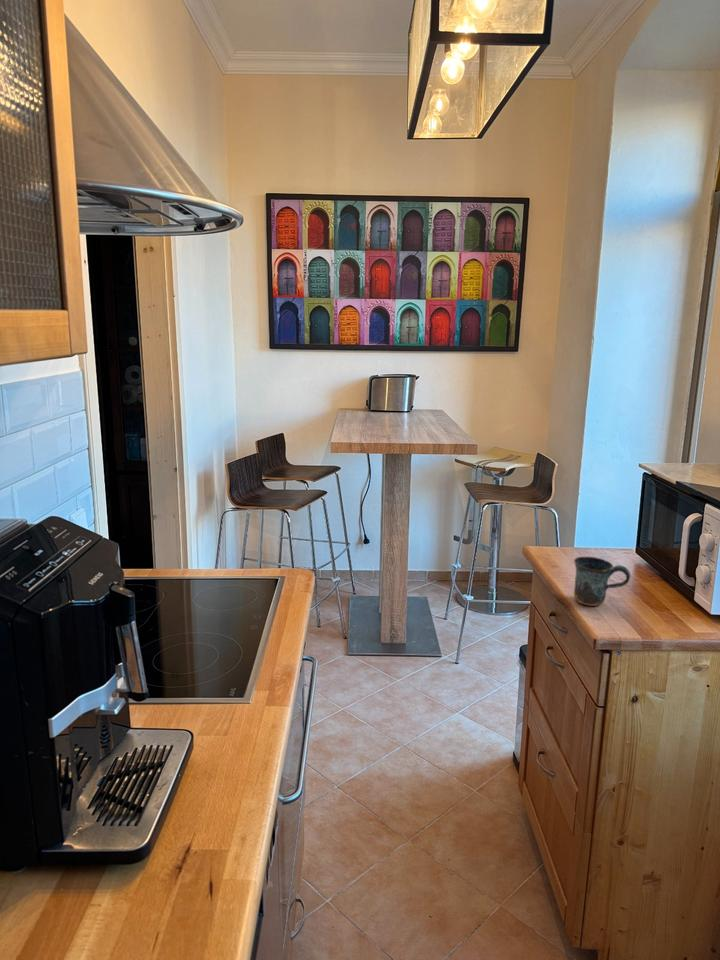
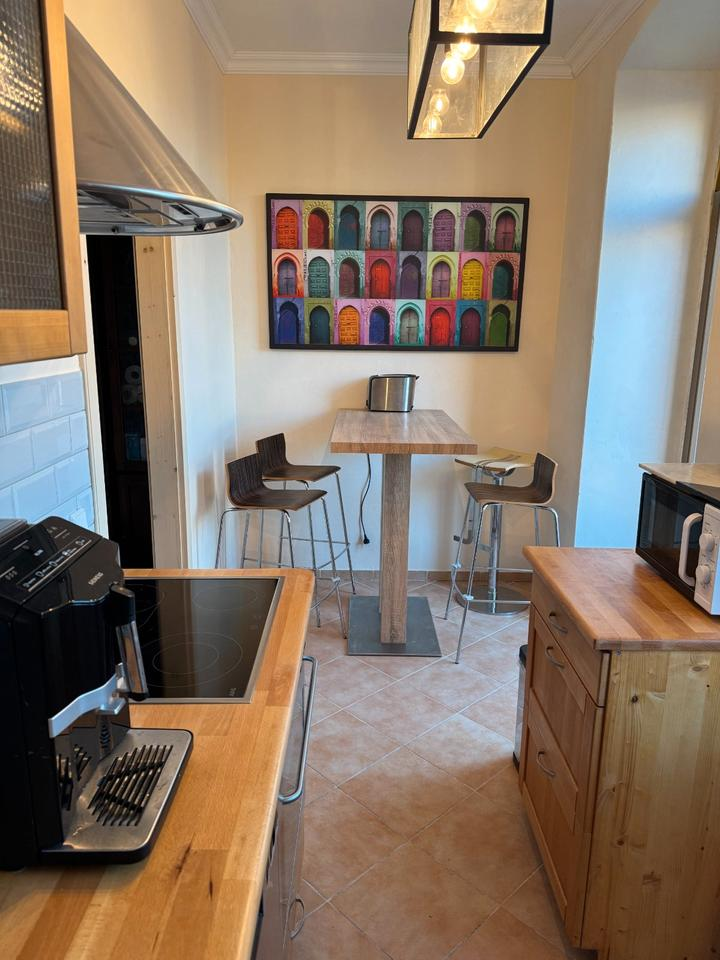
- mug [573,556,631,607]
